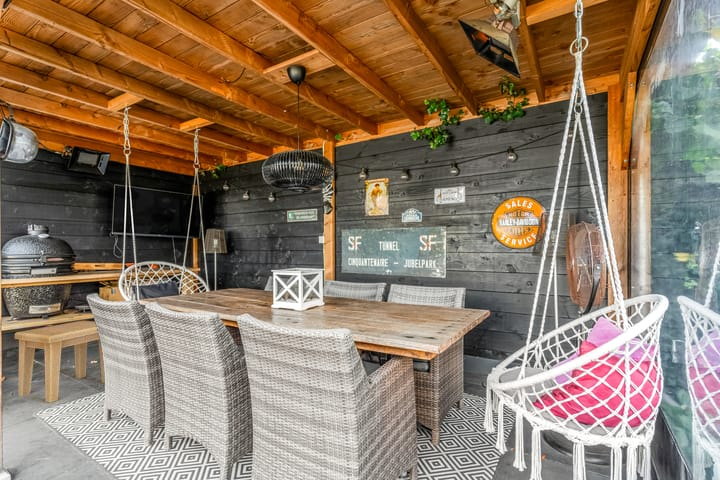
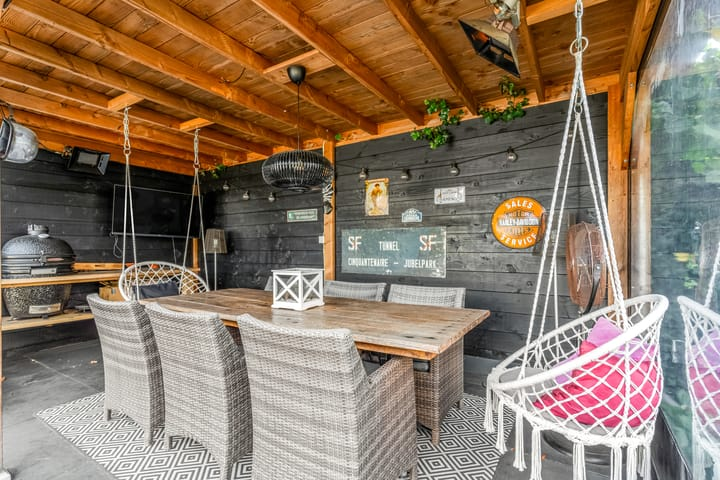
- side table [14,320,106,404]
